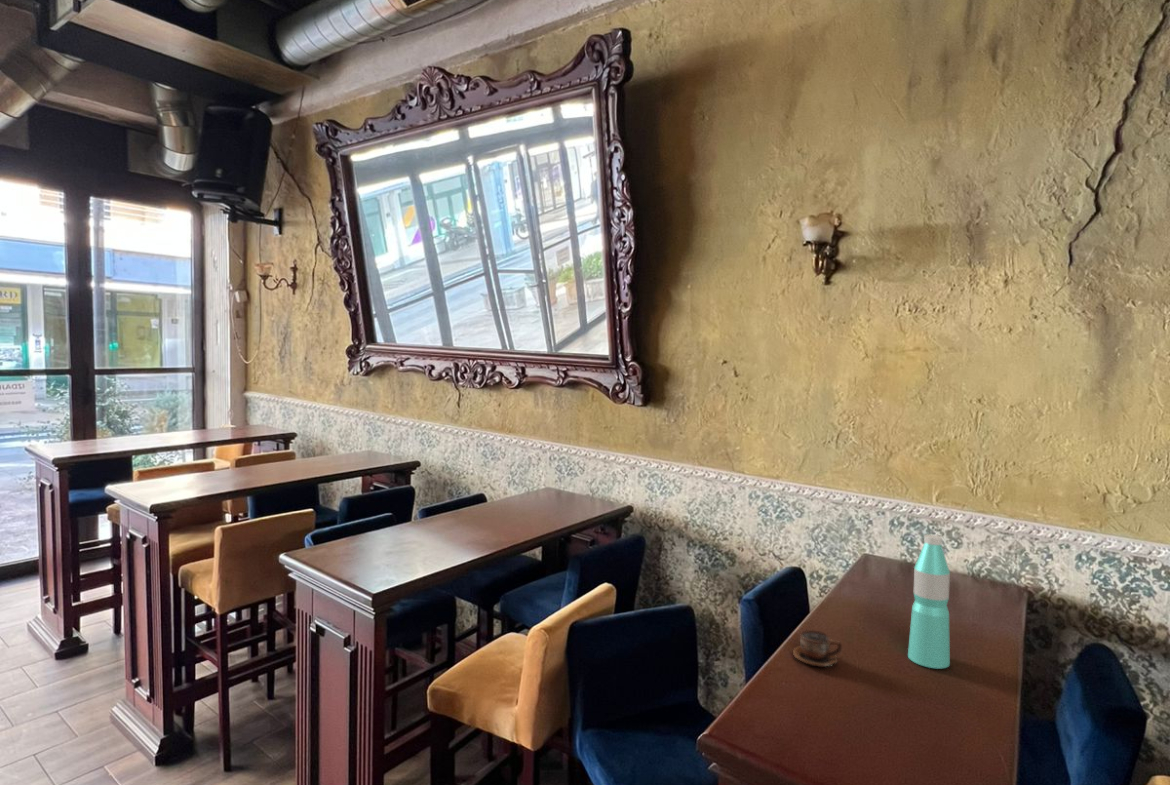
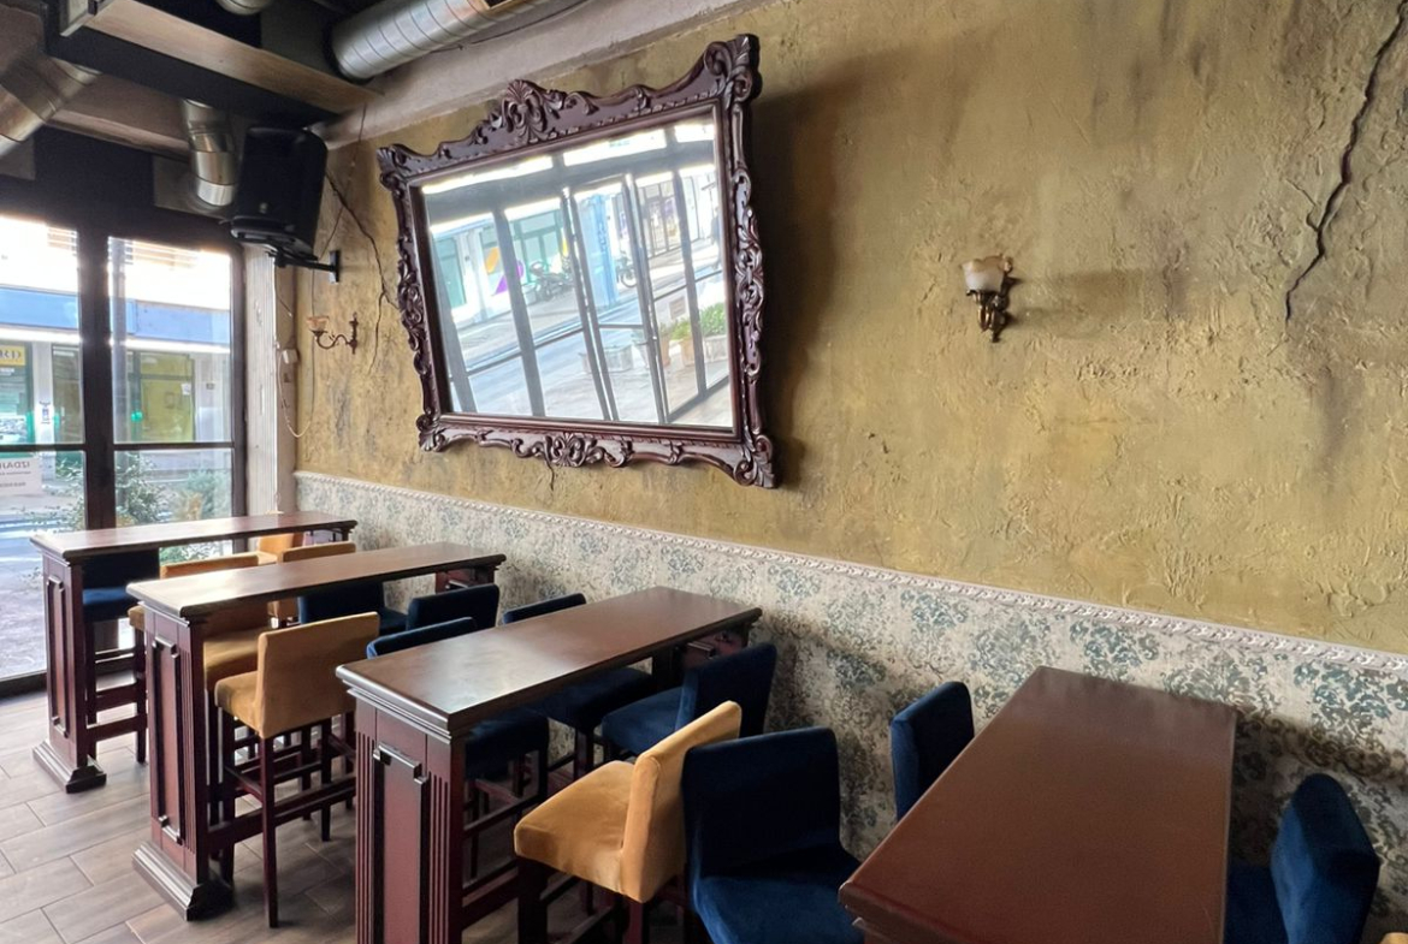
- water bottle [907,533,951,670]
- cup [792,629,843,668]
